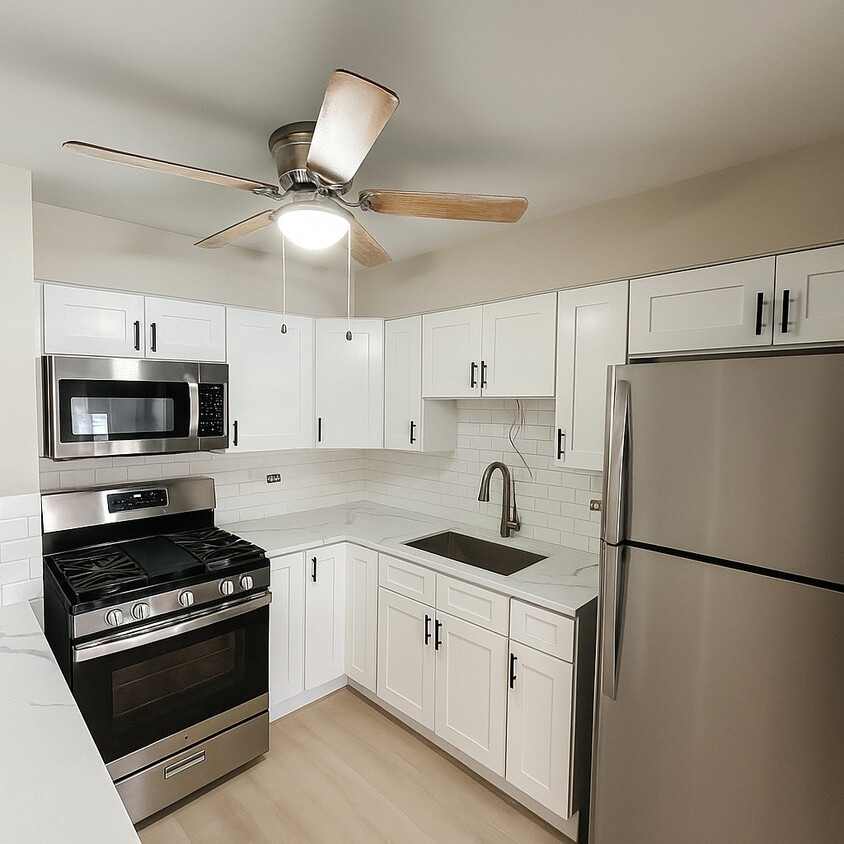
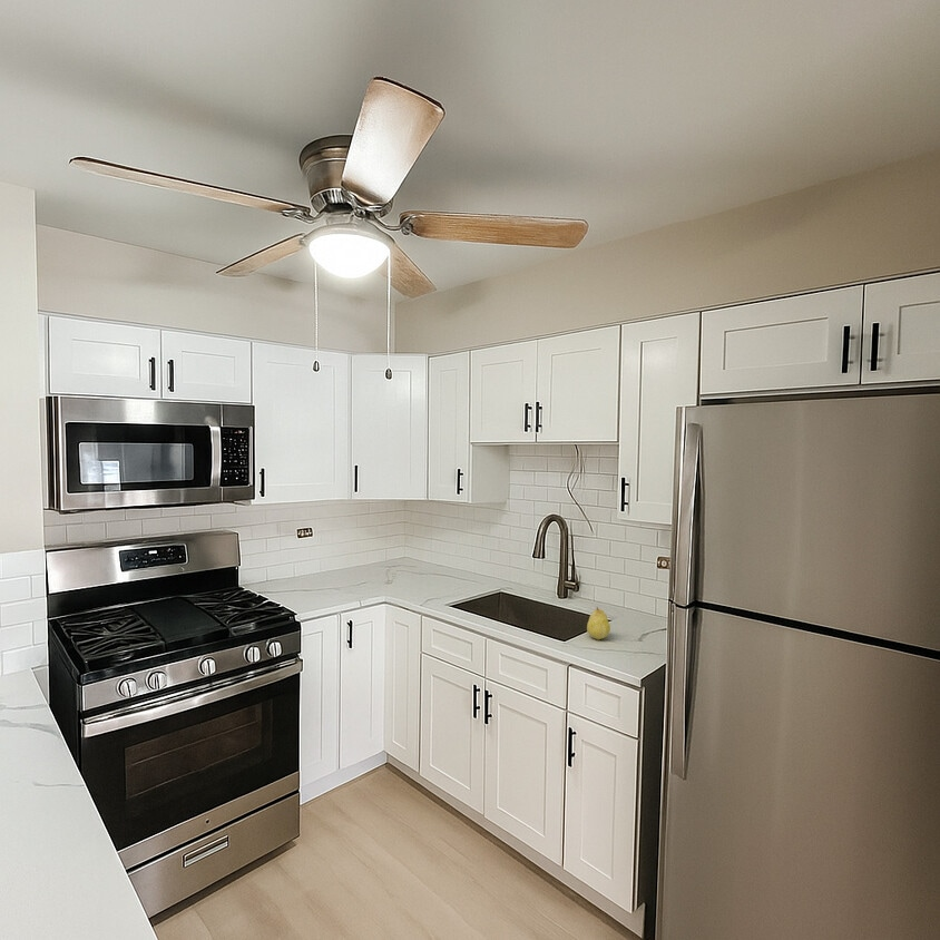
+ fruit [586,606,611,640]
